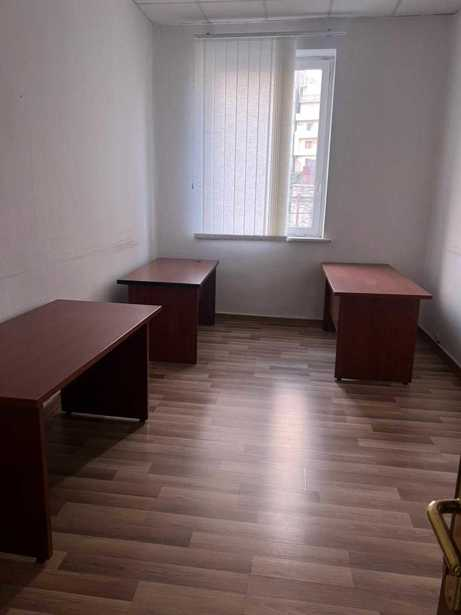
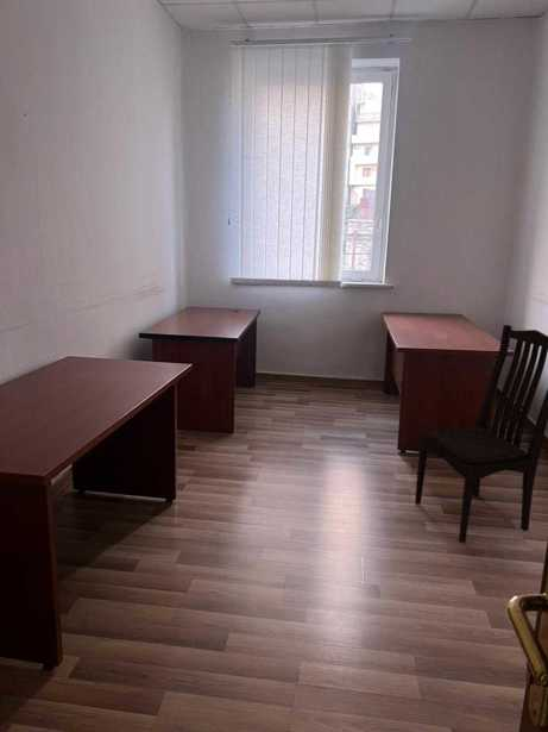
+ chair [414,324,548,544]
